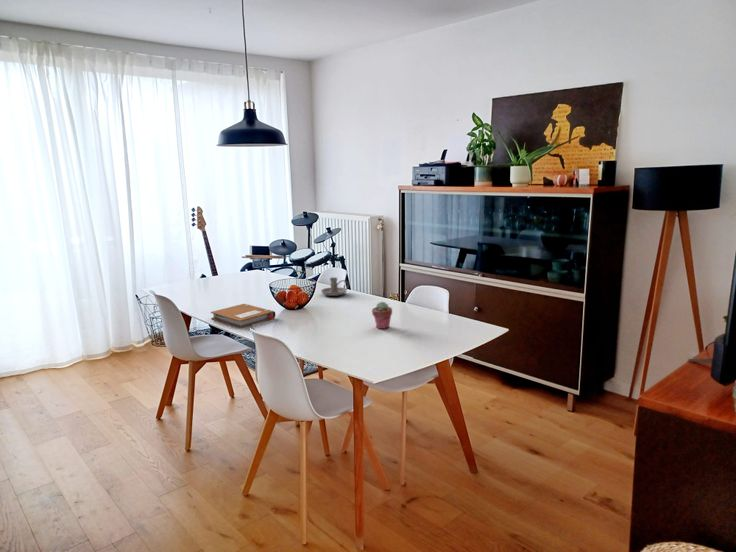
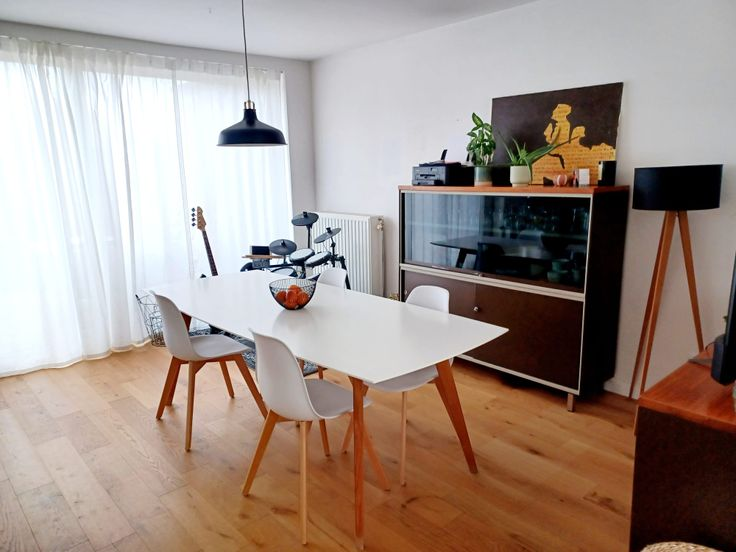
- potted succulent [371,301,393,330]
- notebook [210,303,277,329]
- candle holder [320,277,350,297]
